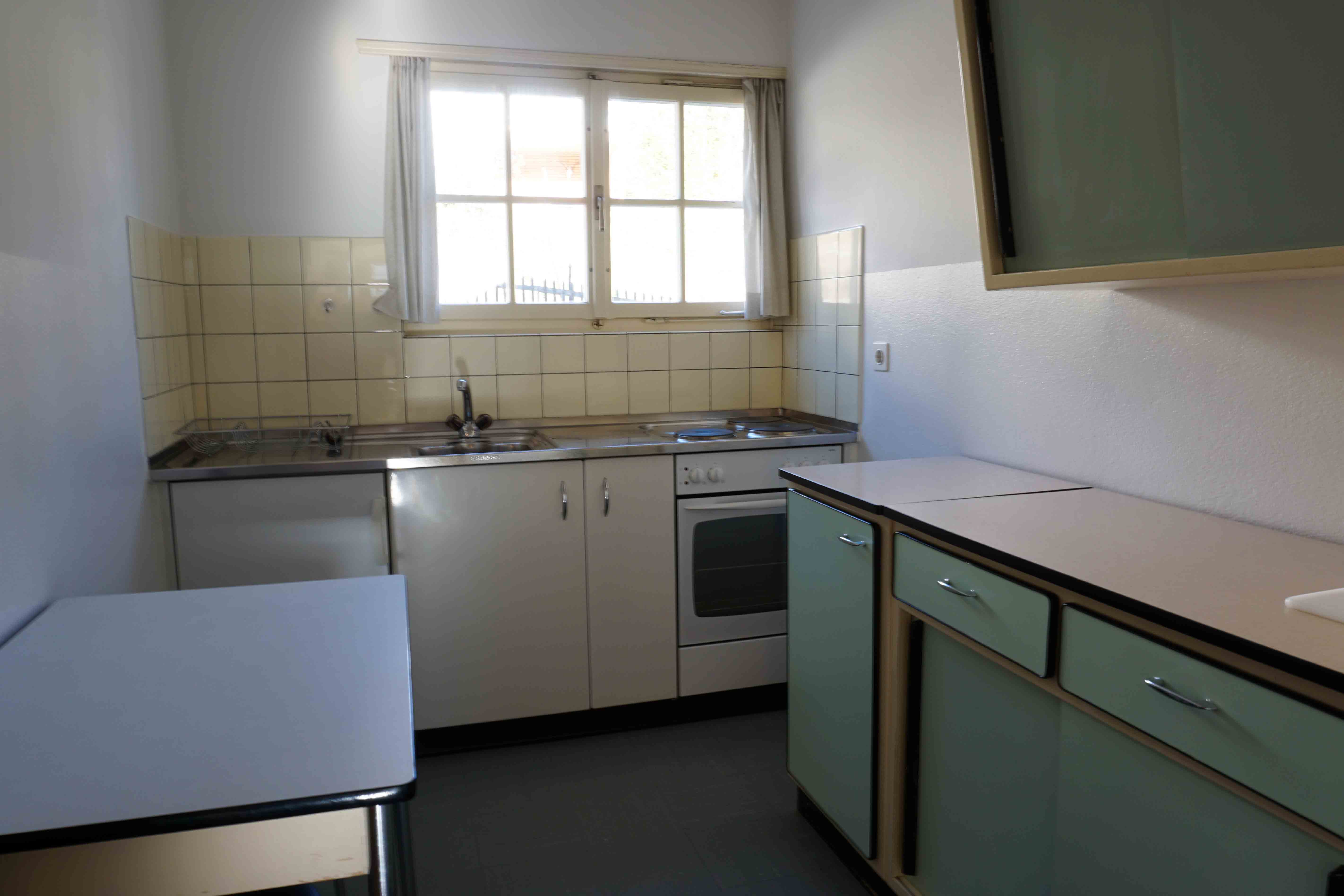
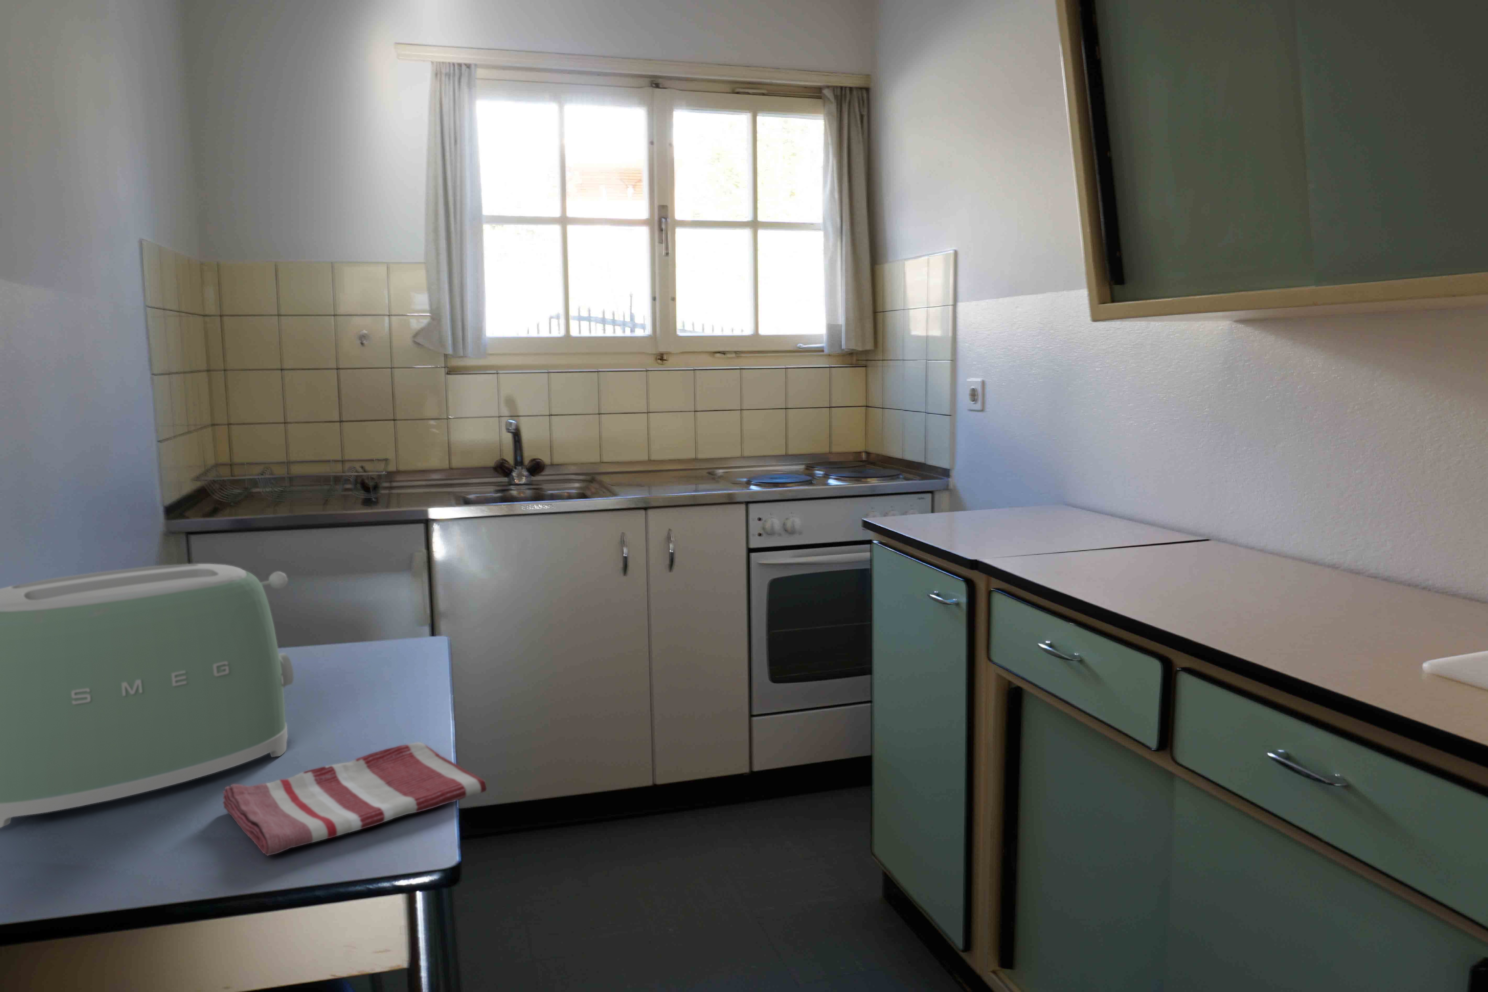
+ dish towel [223,742,487,856]
+ toaster [0,564,293,828]
